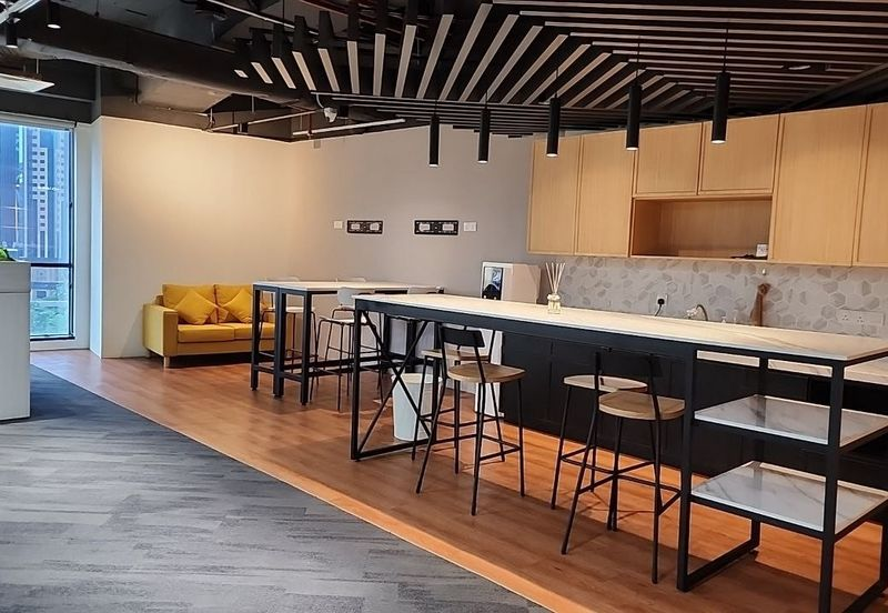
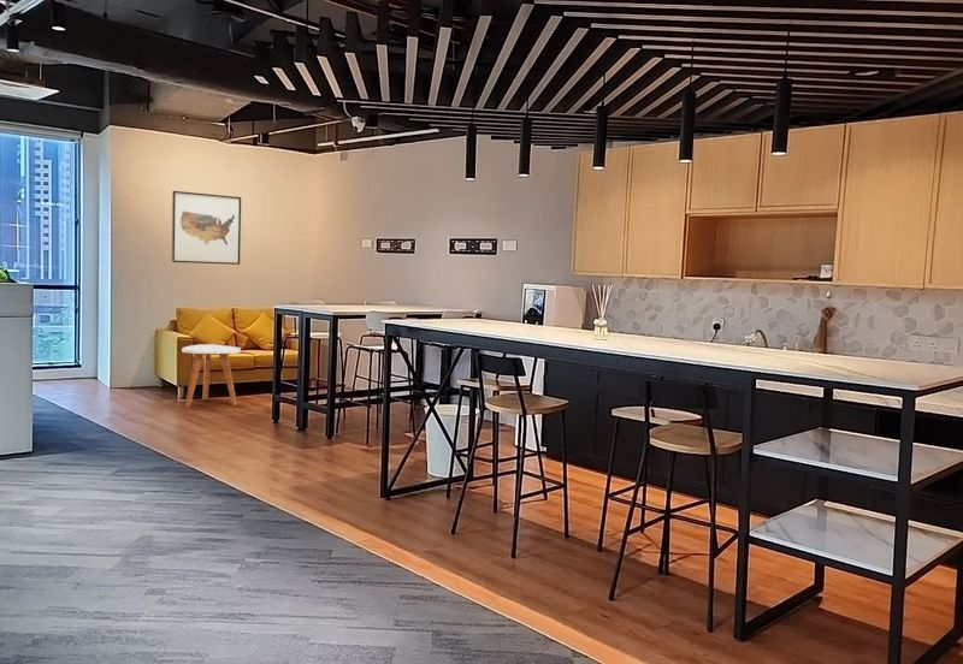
+ side table [181,343,242,409]
+ wall art [171,190,242,266]
